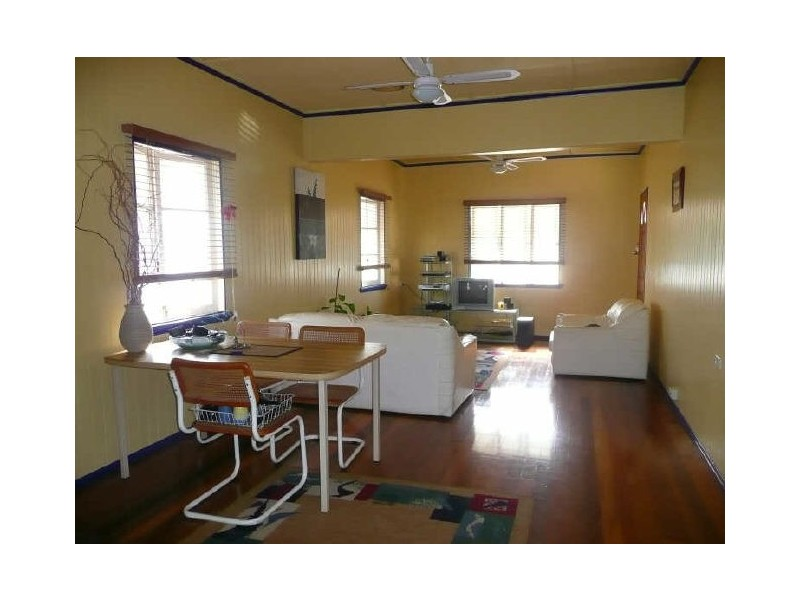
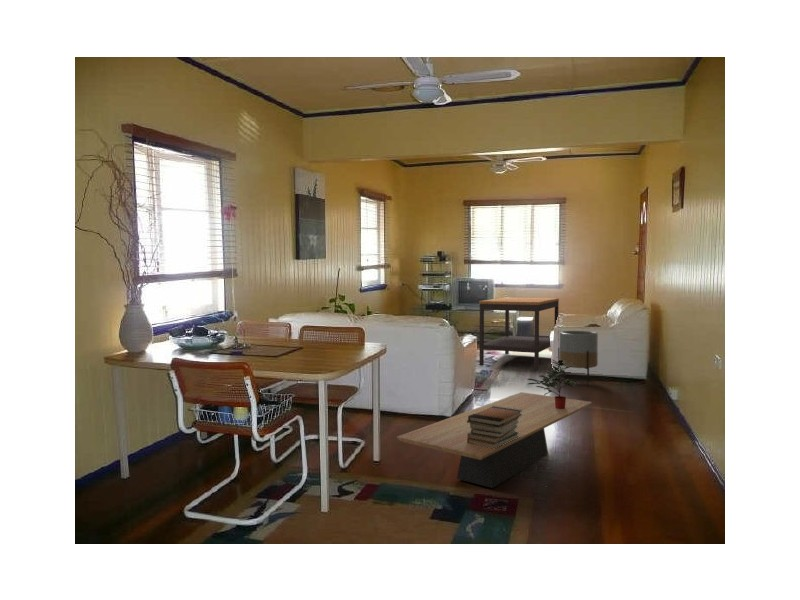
+ planter [557,330,599,387]
+ coffee table [396,391,593,489]
+ potted plant [526,359,580,409]
+ side table [478,296,560,371]
+ book stack [467,406,523,449]
